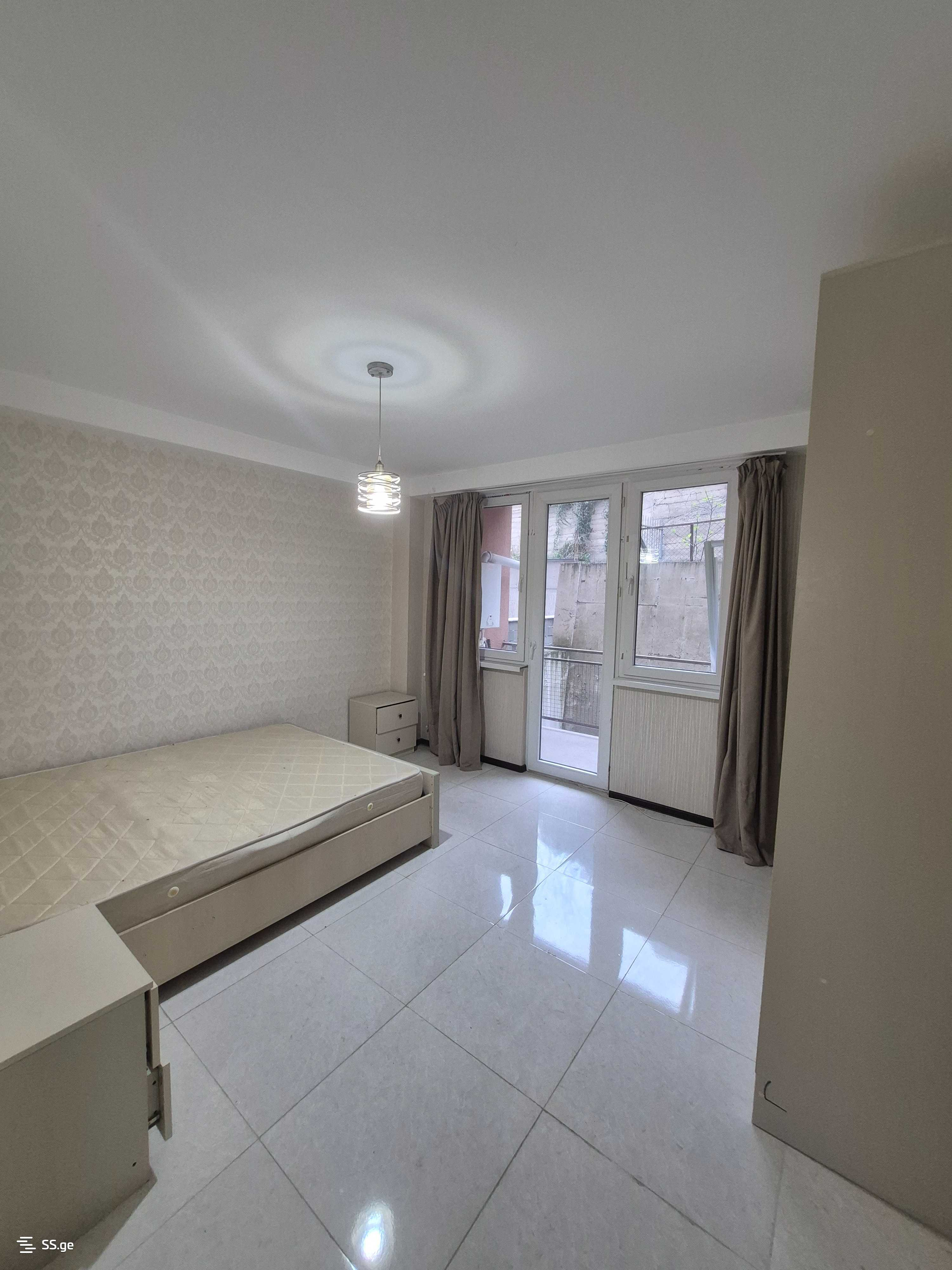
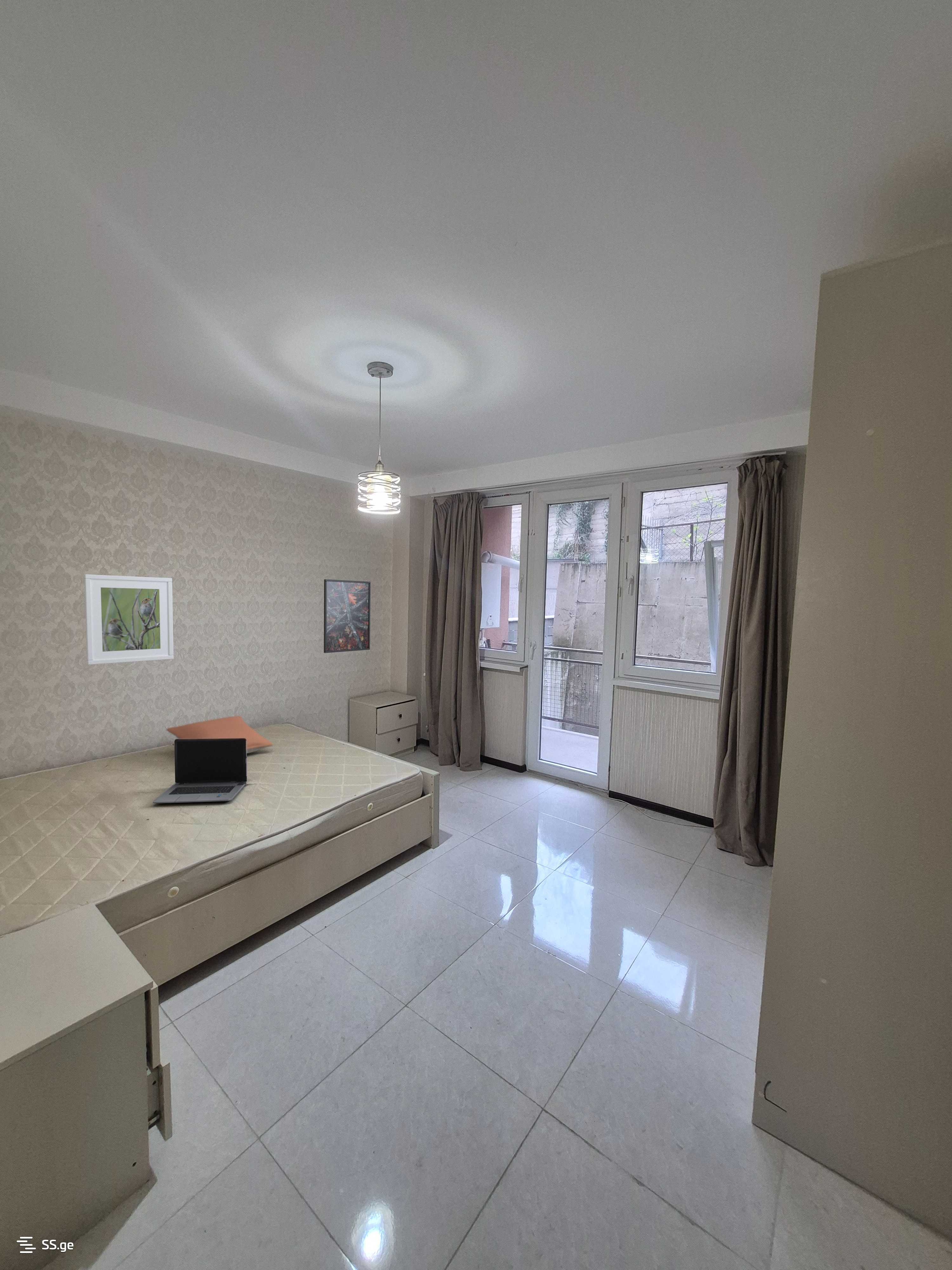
+ laptop computer [152,738,247,804]
+ pillow [166,715,274,754]
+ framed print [323,579,371,653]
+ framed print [84,574,174,665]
